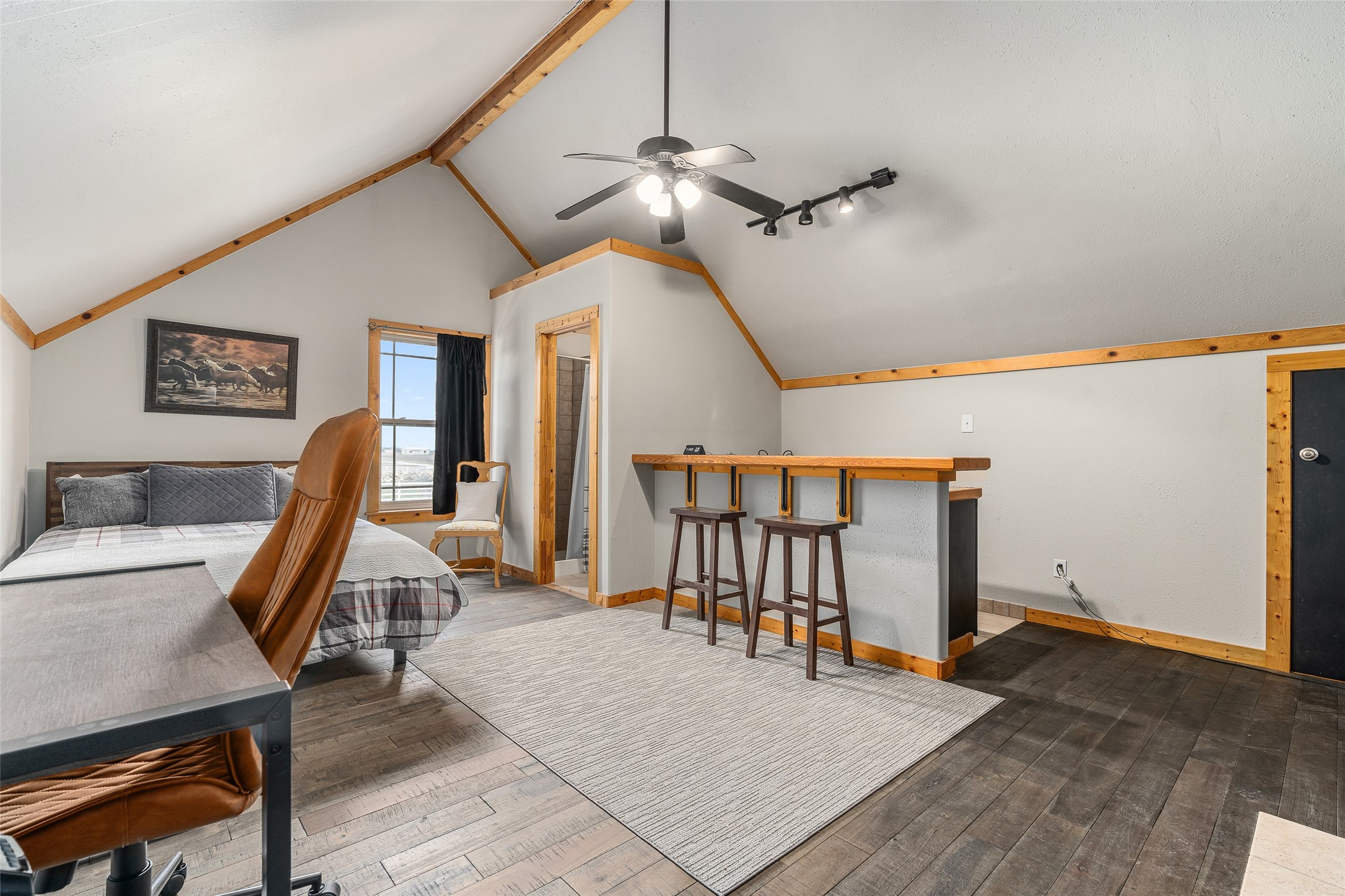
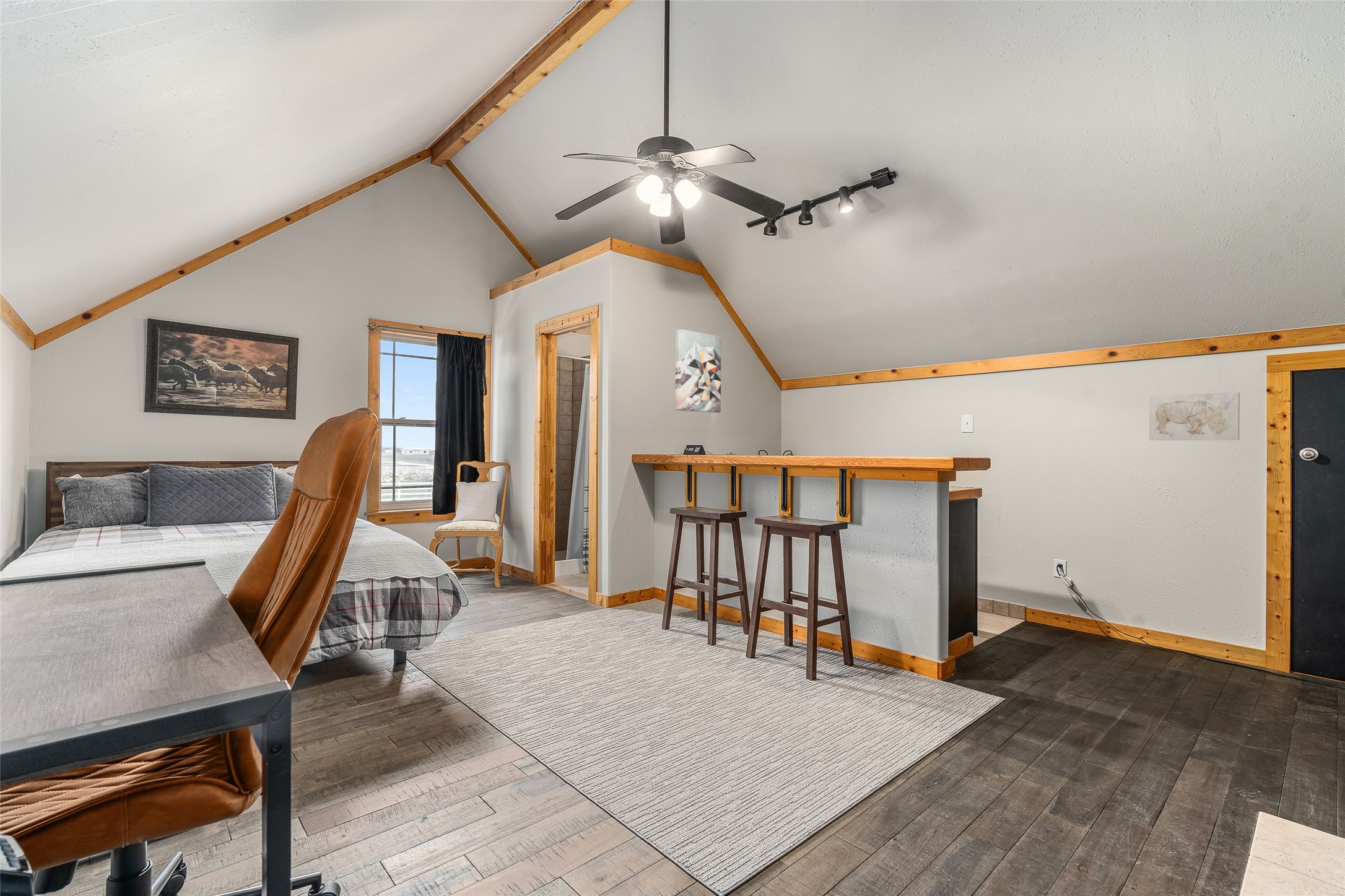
+ wall art [675,329,722,413]
+ wall art [1149,391,1240,441]
